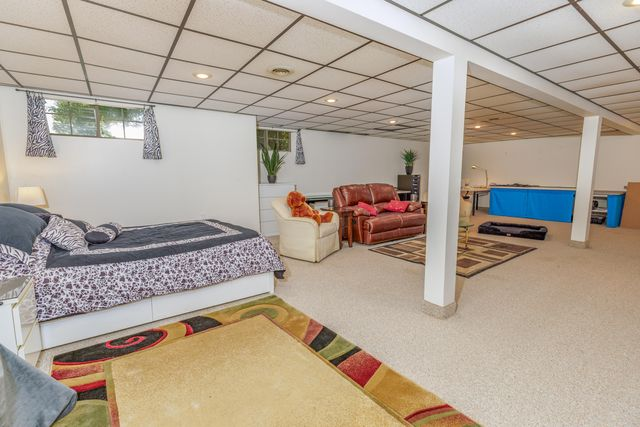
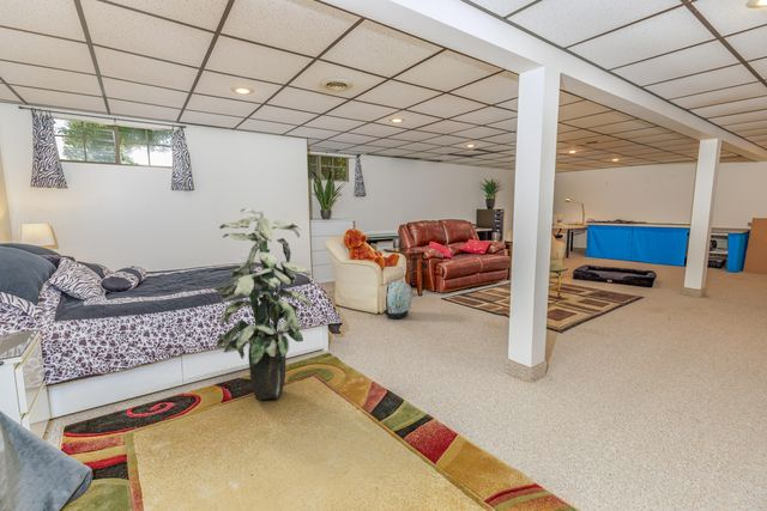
+ indoor plant [211,207,313,401]
+ backpack [382,281,412,320]
